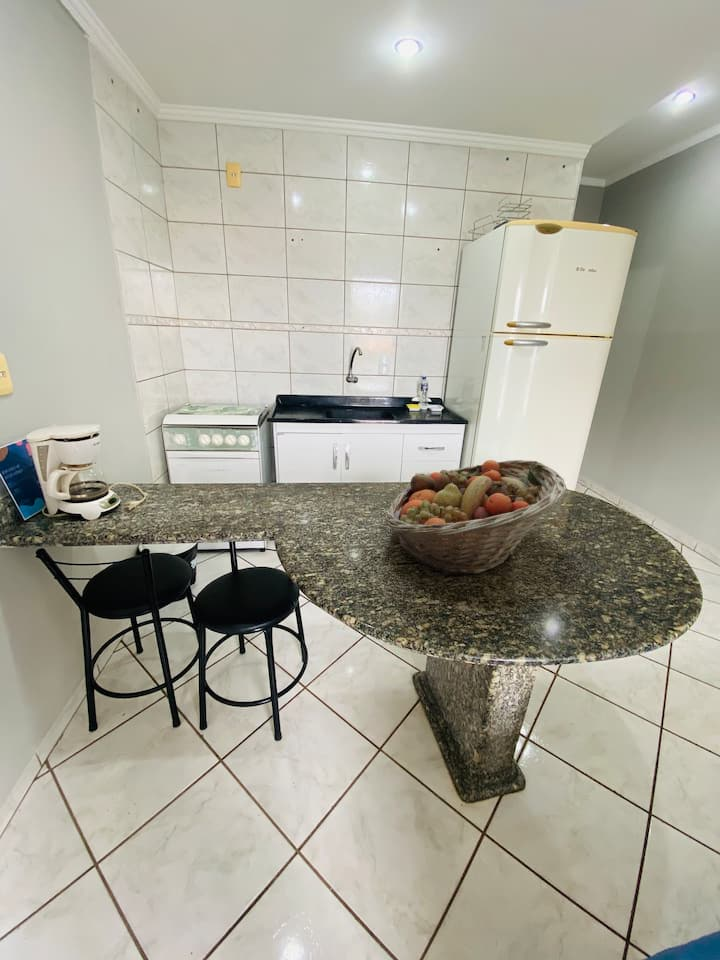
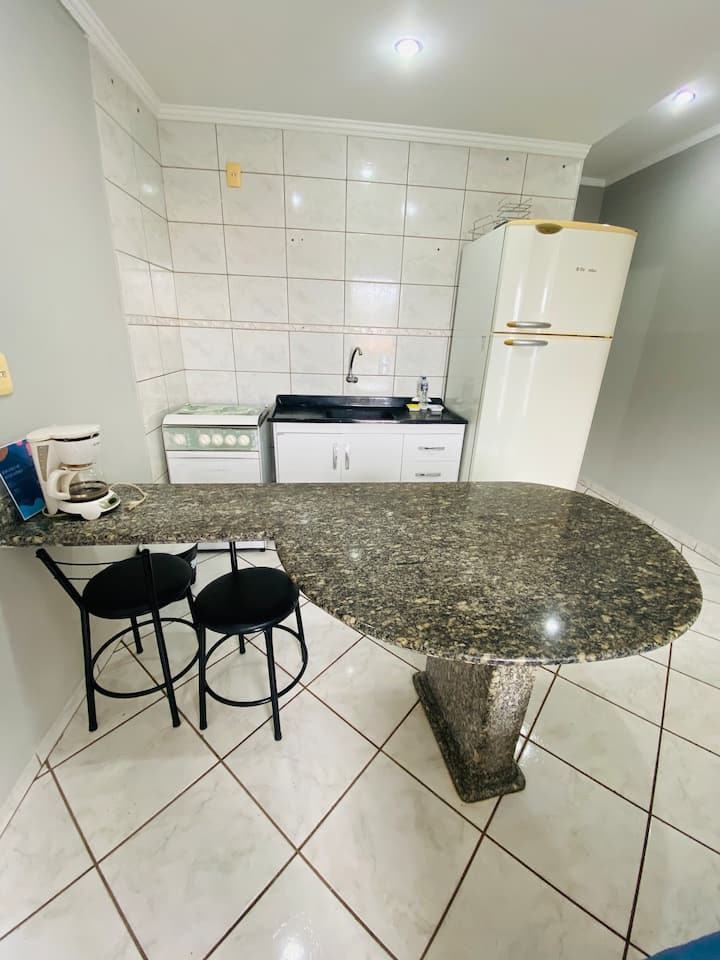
- fruit basket [384,459,568,576]
